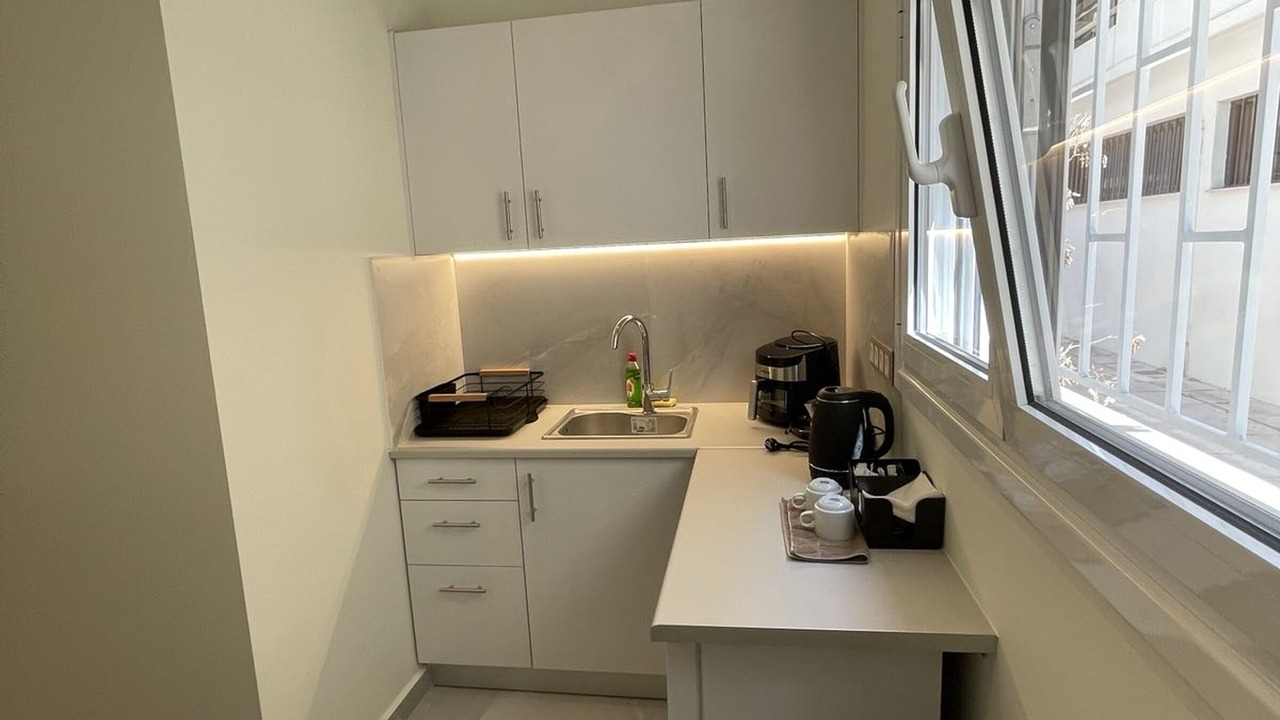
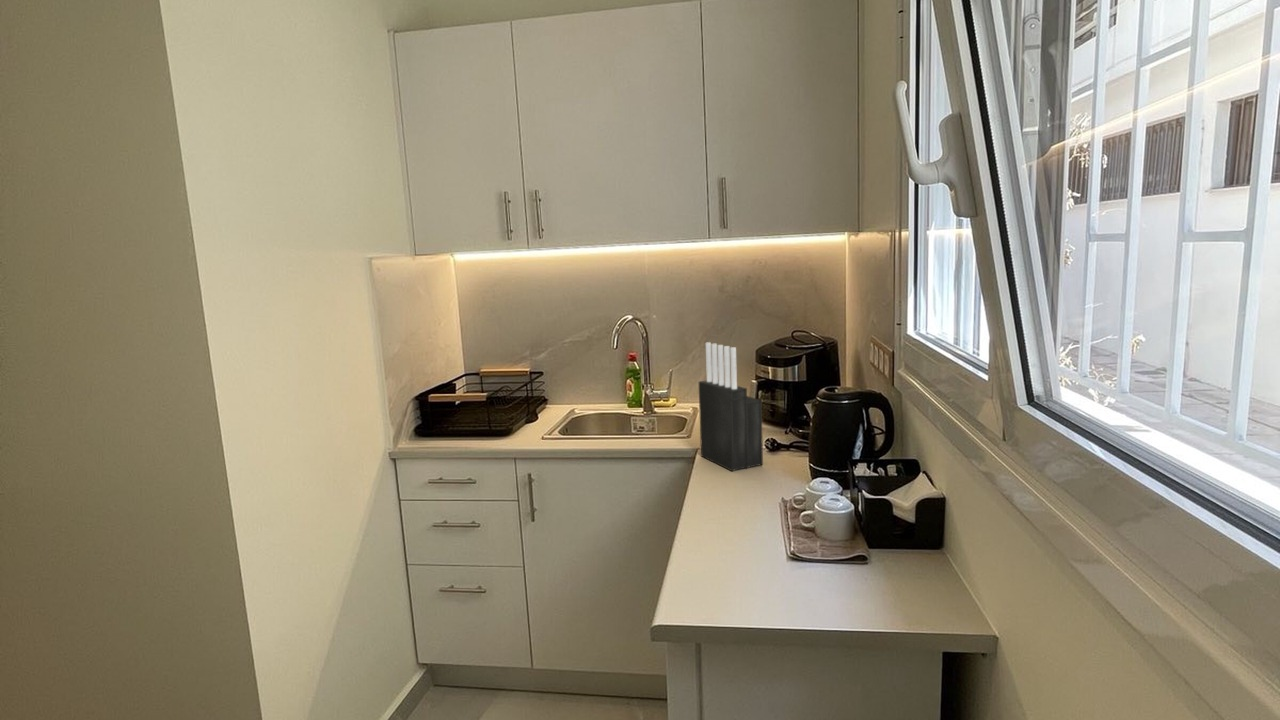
+ knife block [698,341,764,472]
